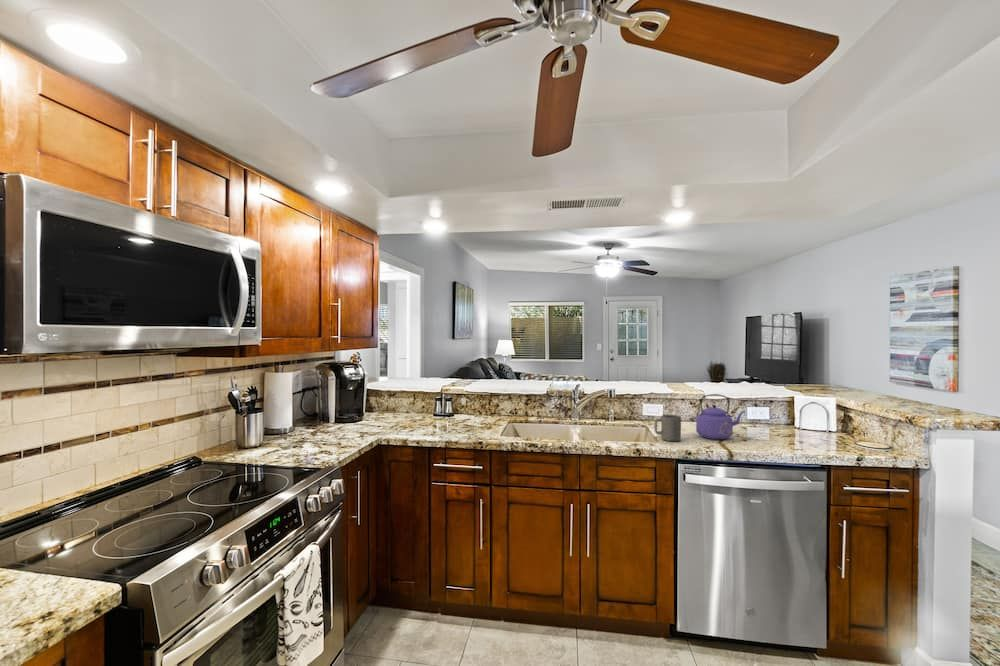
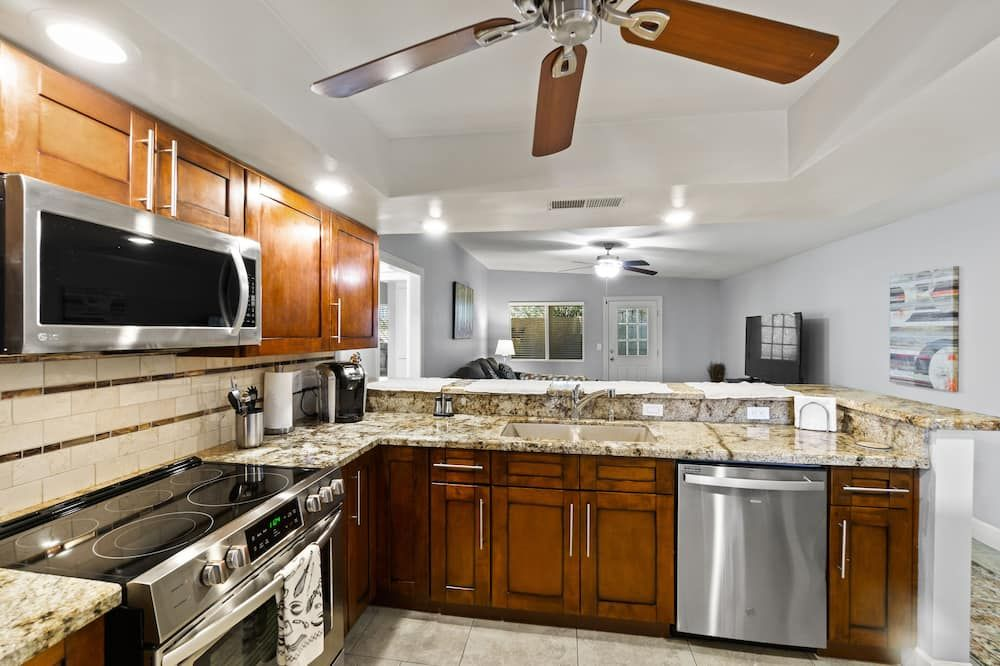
- mug [654,414,682,442]
- kettle [695,393,746,440]
